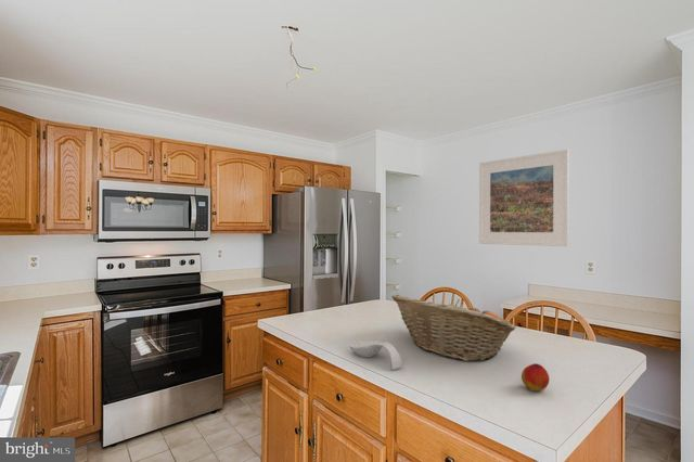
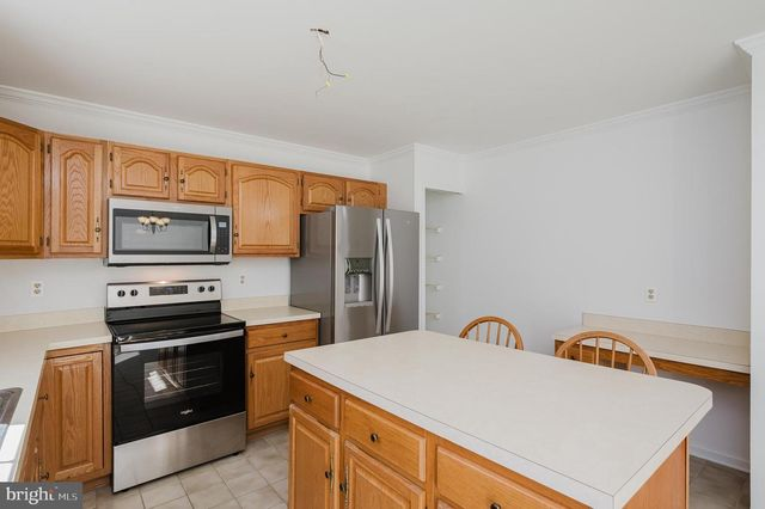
- spoon rest [348,339,403,371]
- fruit basket [390,294,517,362]
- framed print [478,149,570,247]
- peach [520,362,550,392]
